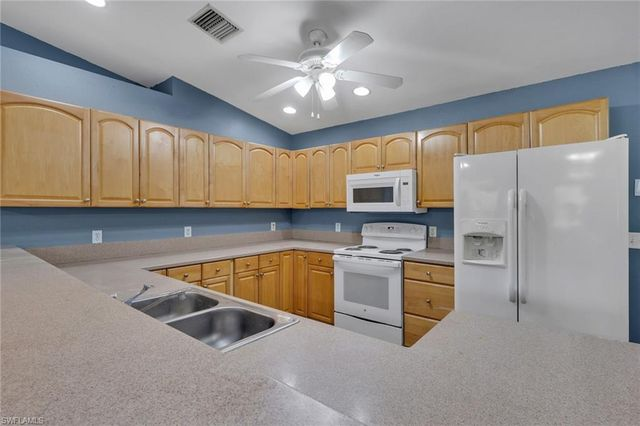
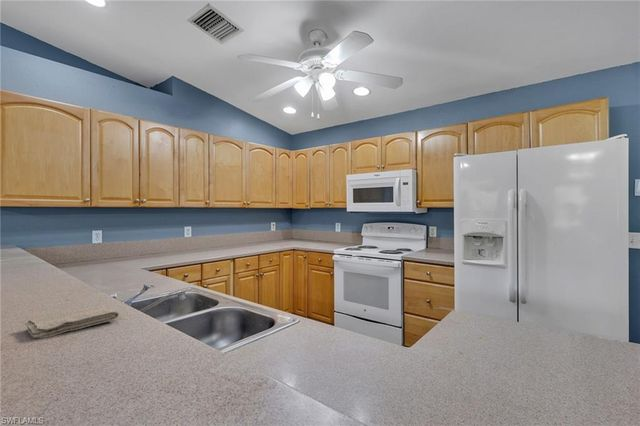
+ washcloth [23,304,120,339]
